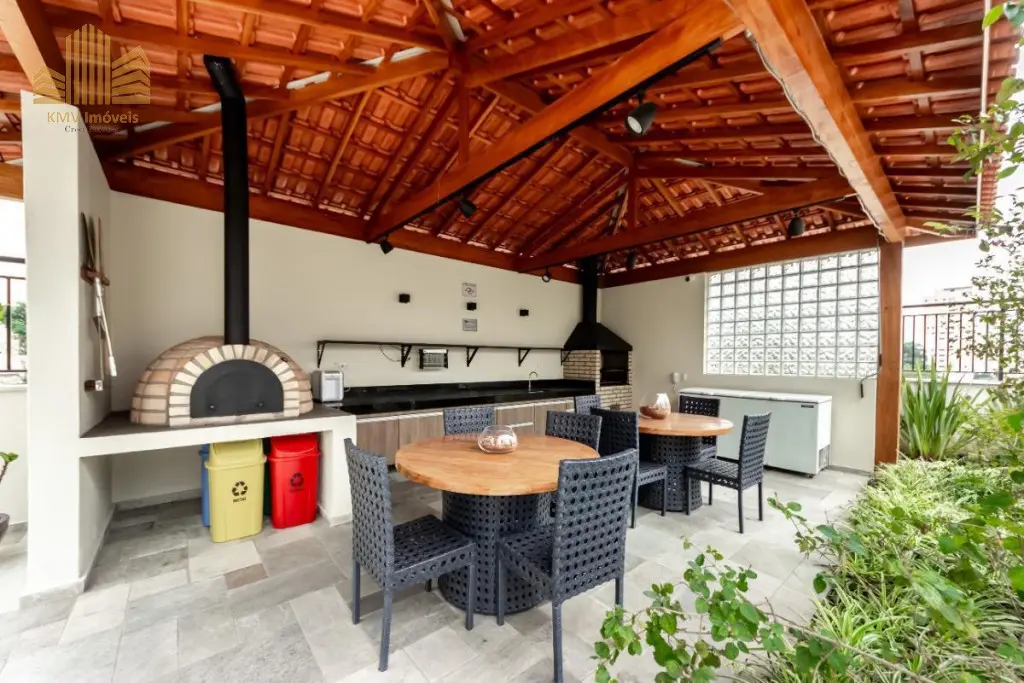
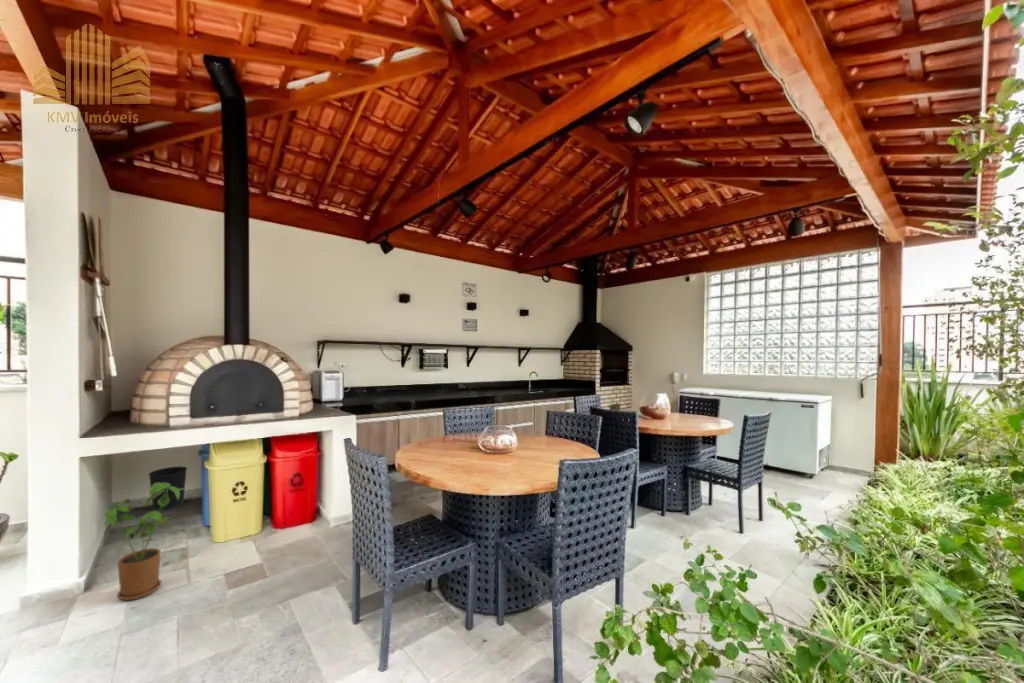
+ house plant [103,483,184,602]
+ wastebasket [147,465,188,511]
